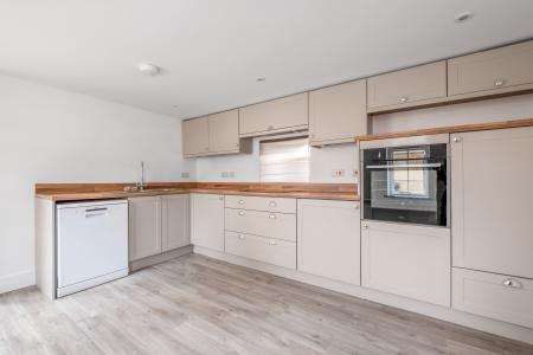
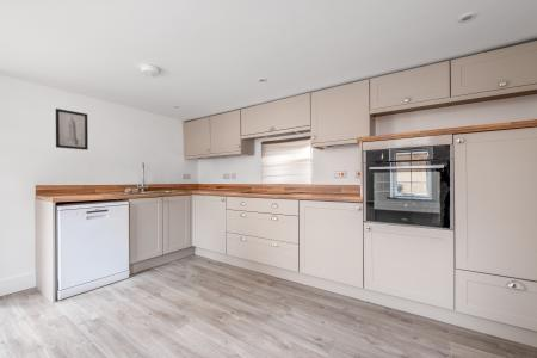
+ wall art [55,107,90,152]
